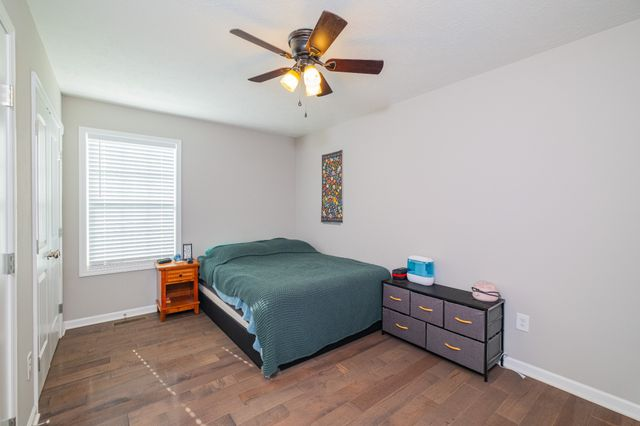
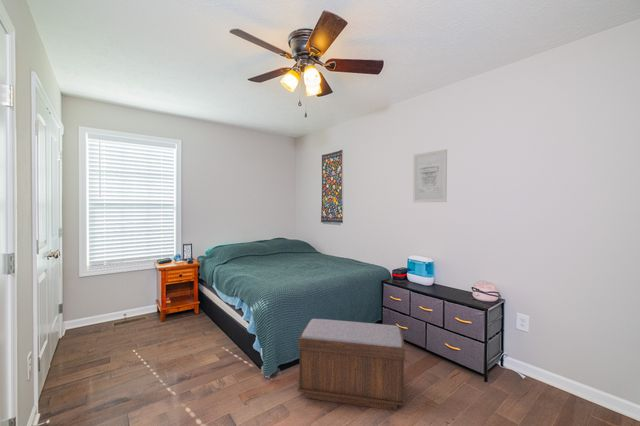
+ wall art [412,148,448,204]
+ bench [297,318,406,411]
